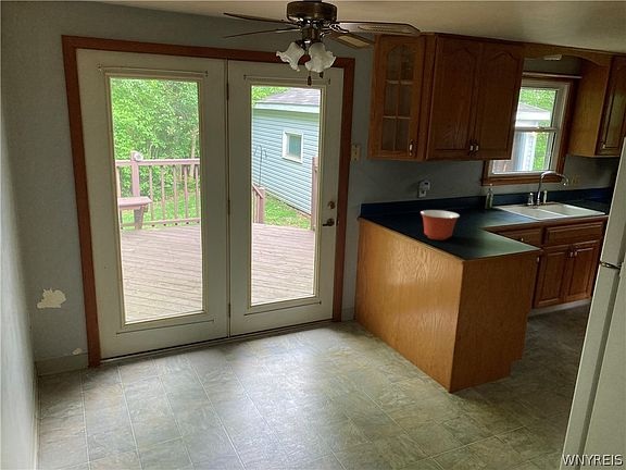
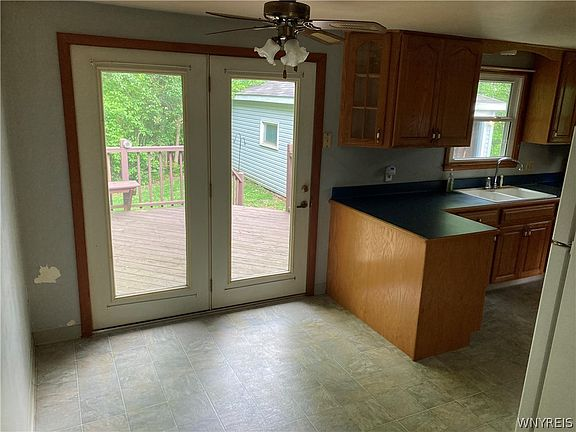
- mixing bowl [420,209,461,242]
